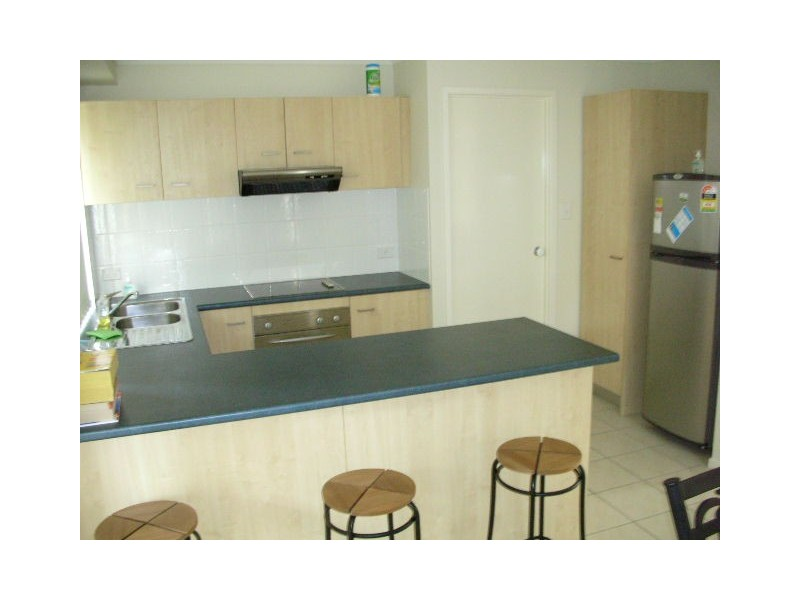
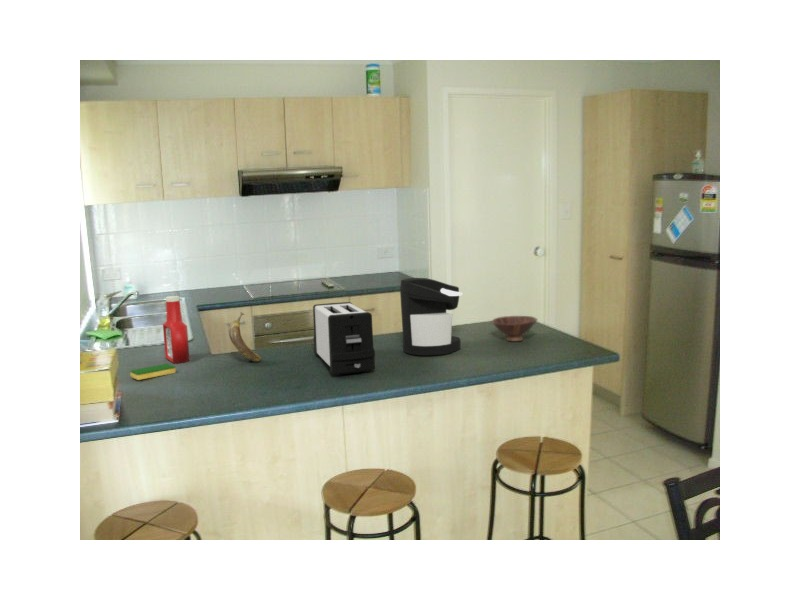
+ banana [228,311,262,363]
+ dish sponge [129,363,177,381]
+ bowl [491,315,539,342]
+ soap bottle [162,295,191,364]
+ toaster [312,301,376,376]
+ coffee maker [399,277,464,356]
